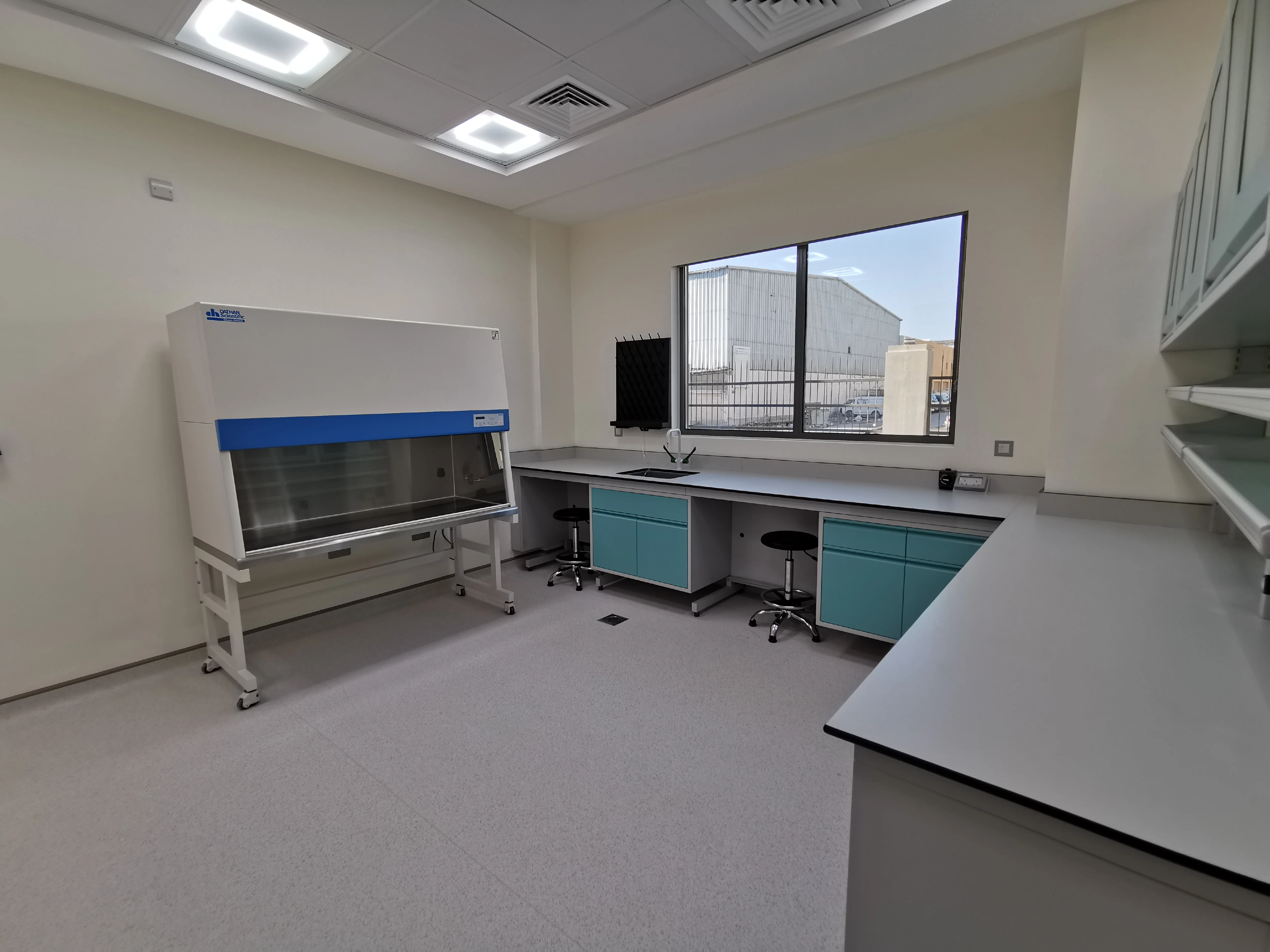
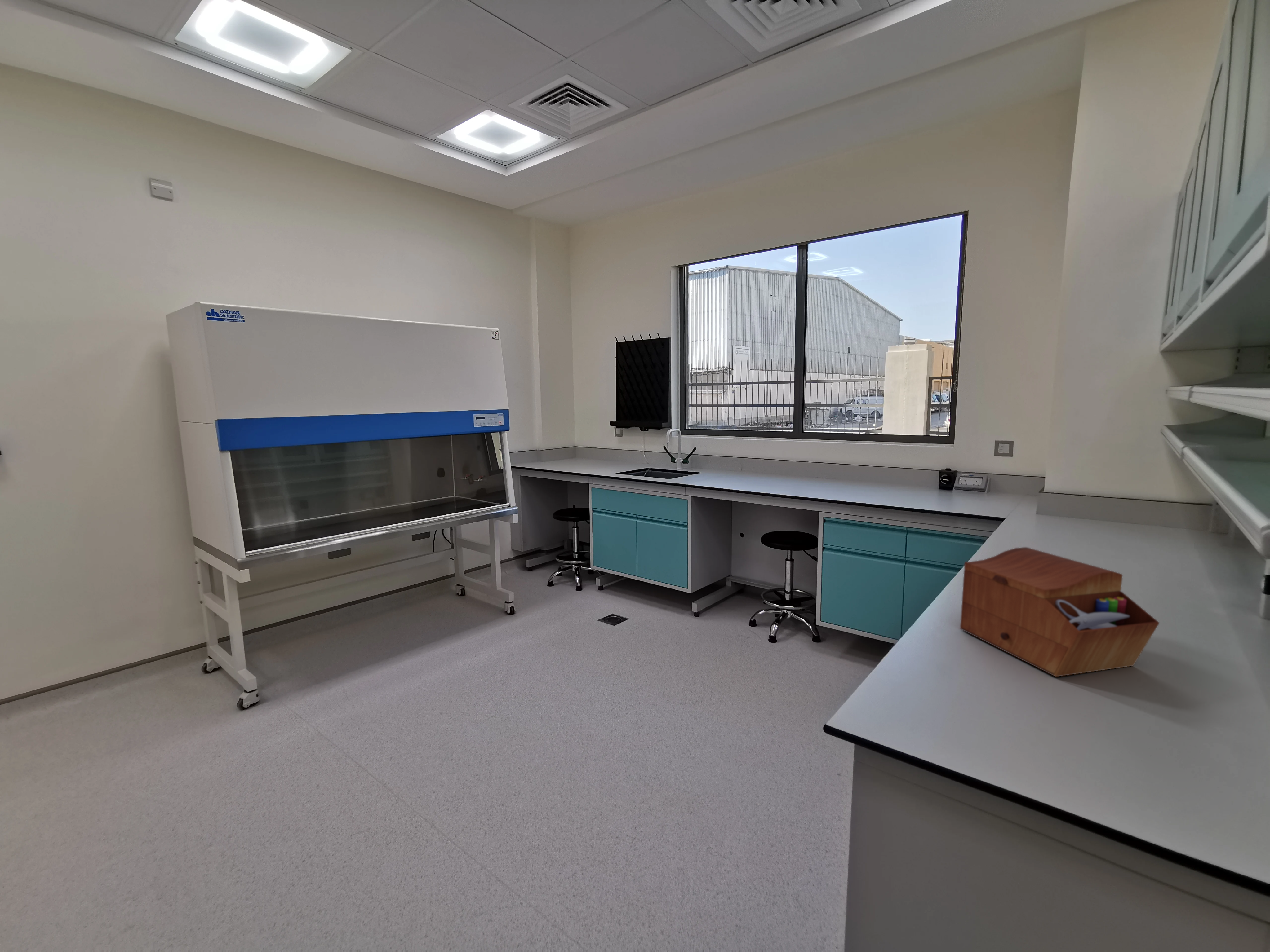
+ sewing box [960,547,1160,677]
